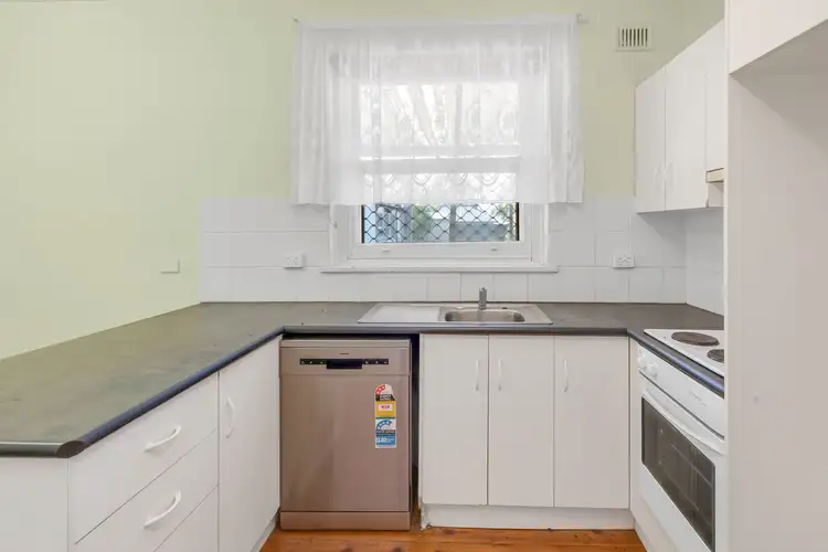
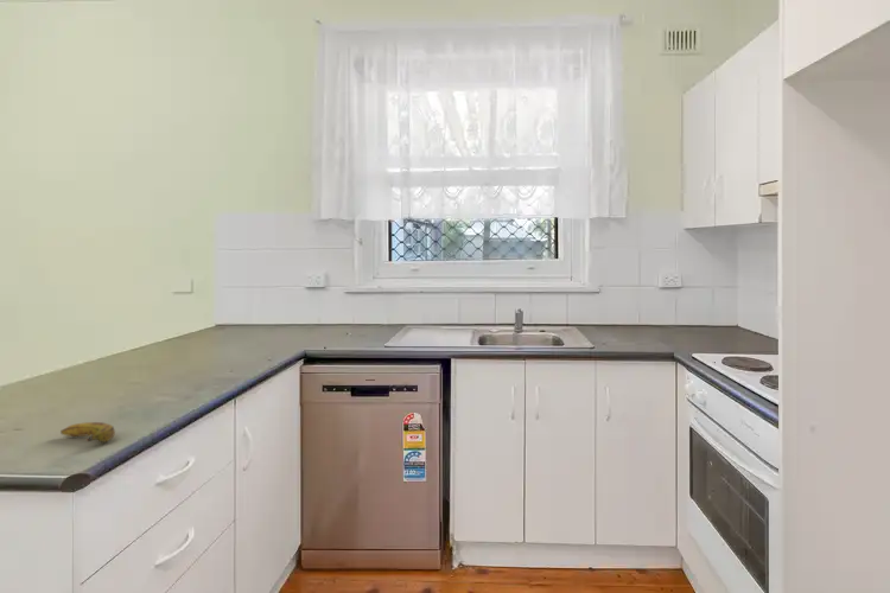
+ banana [59,421,116,444]
